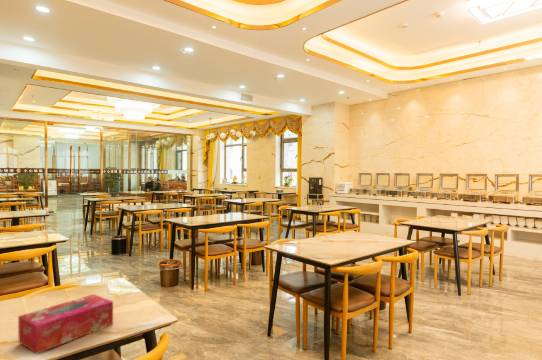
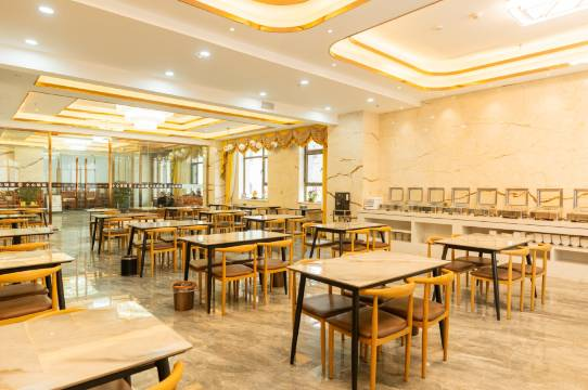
- tissue box [17,293,114,355]
